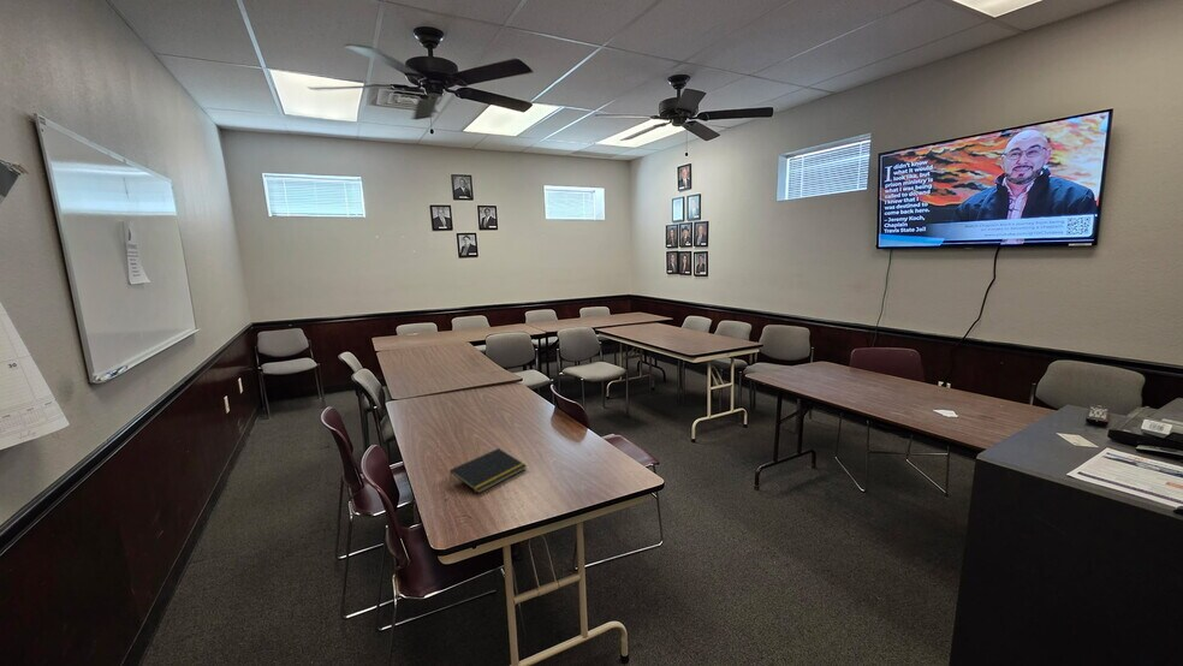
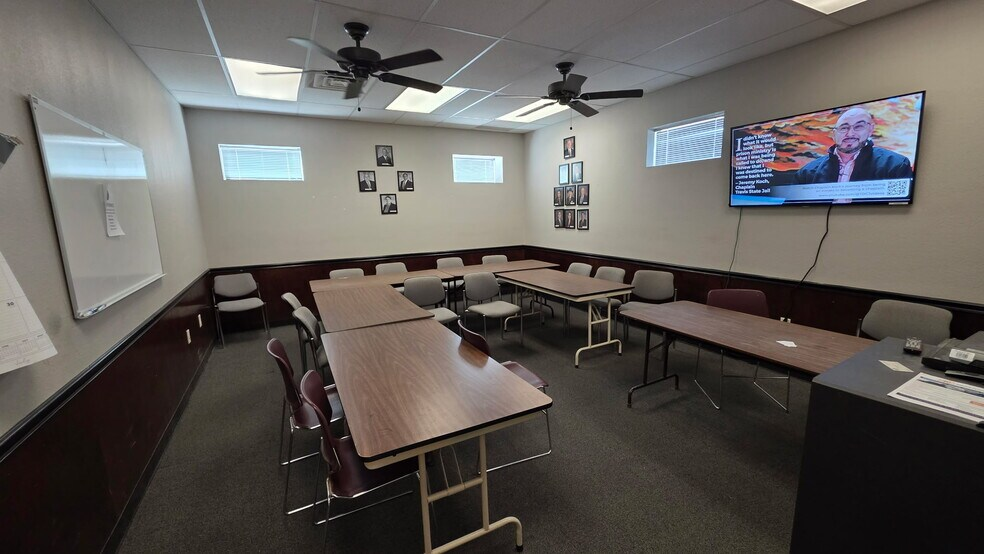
- notepad [448,447,528,494]
